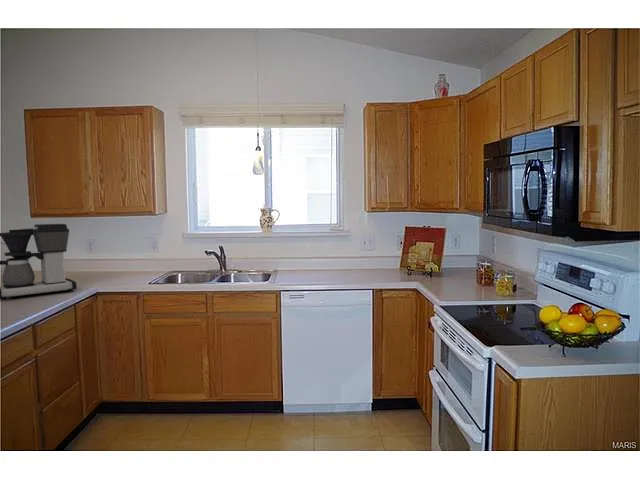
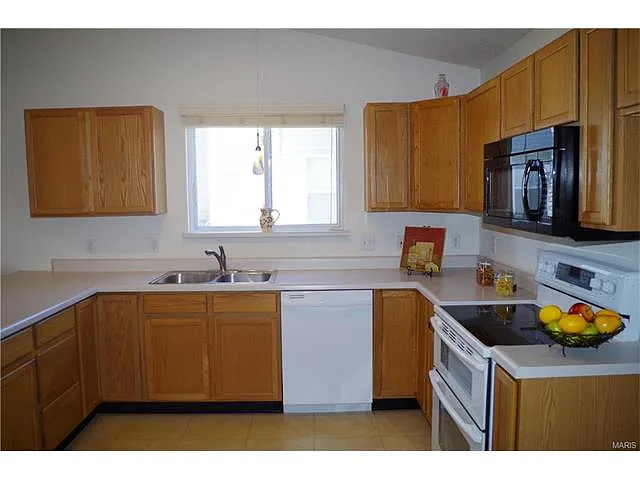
- coffee maker [0,223,78,301]
